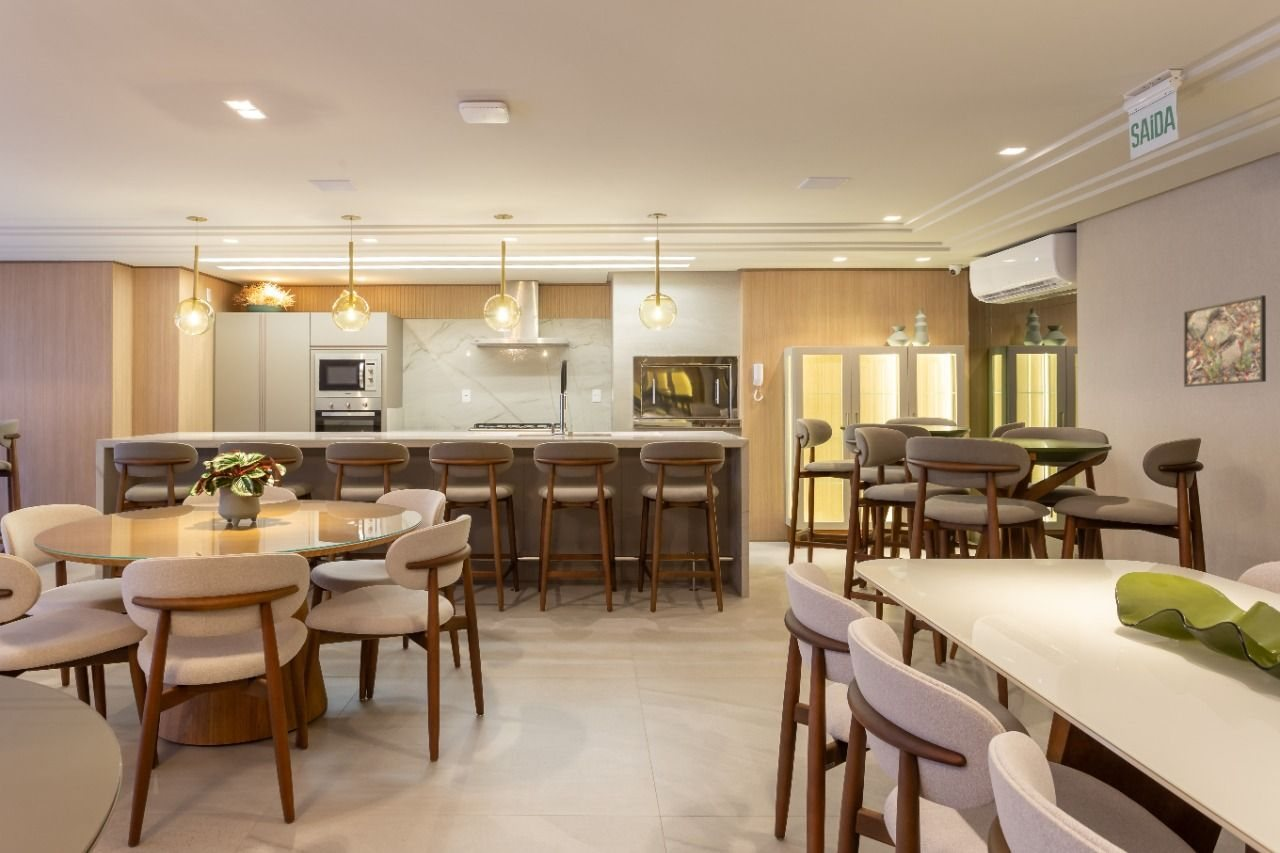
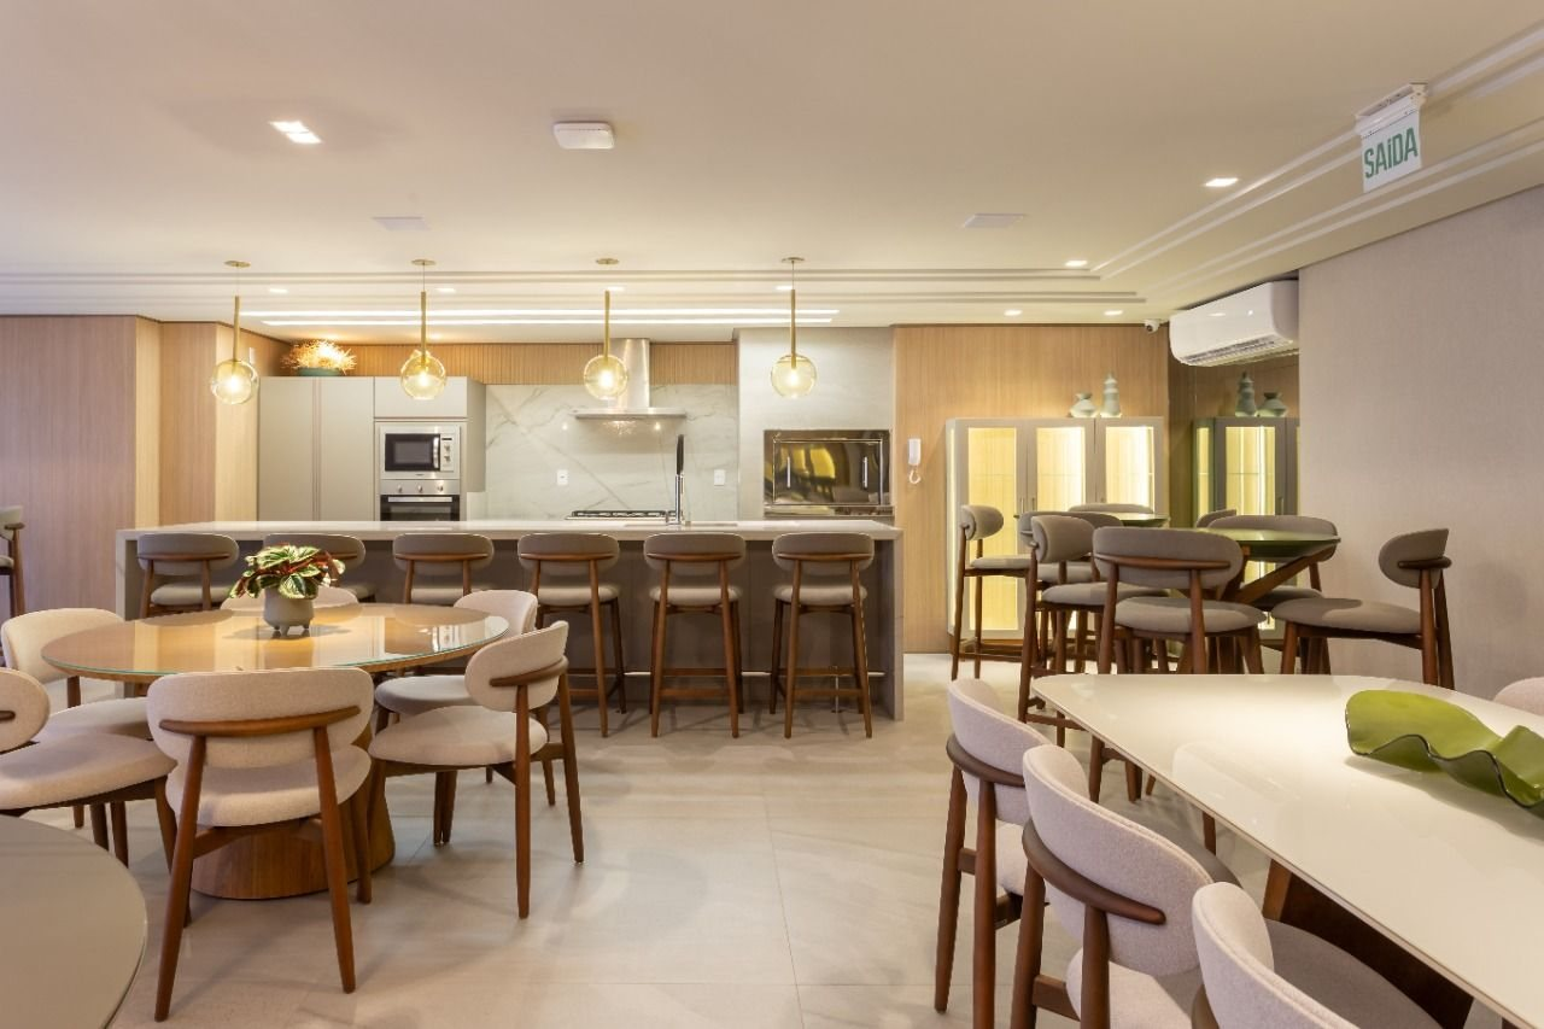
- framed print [1183,294,1267,388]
